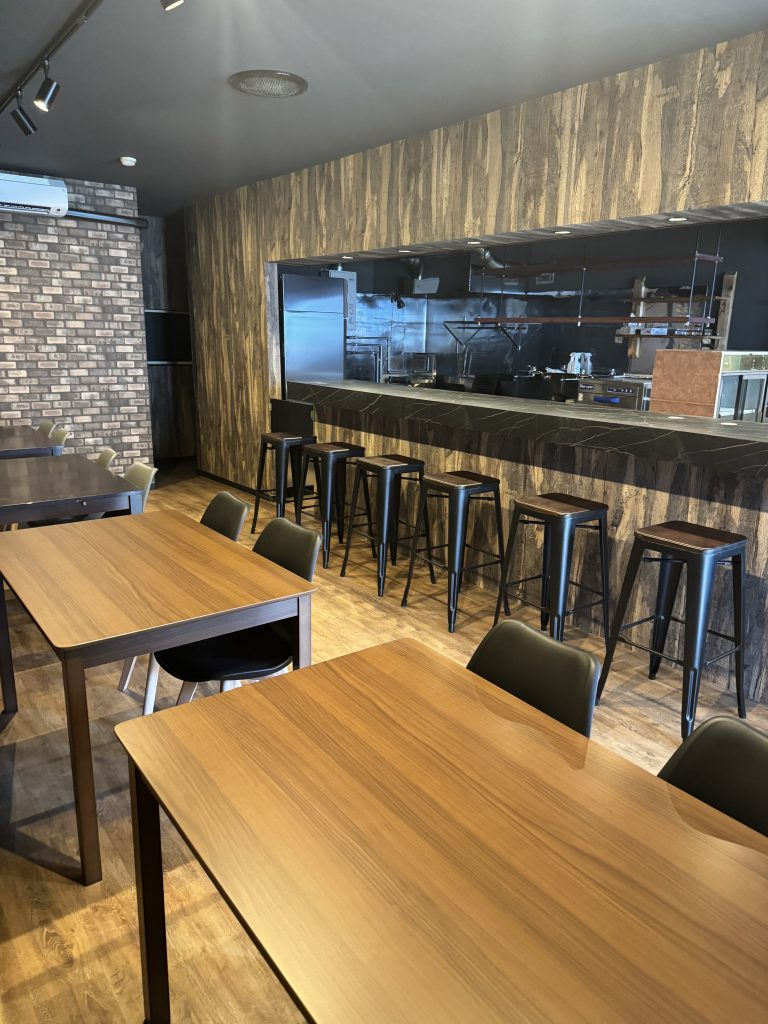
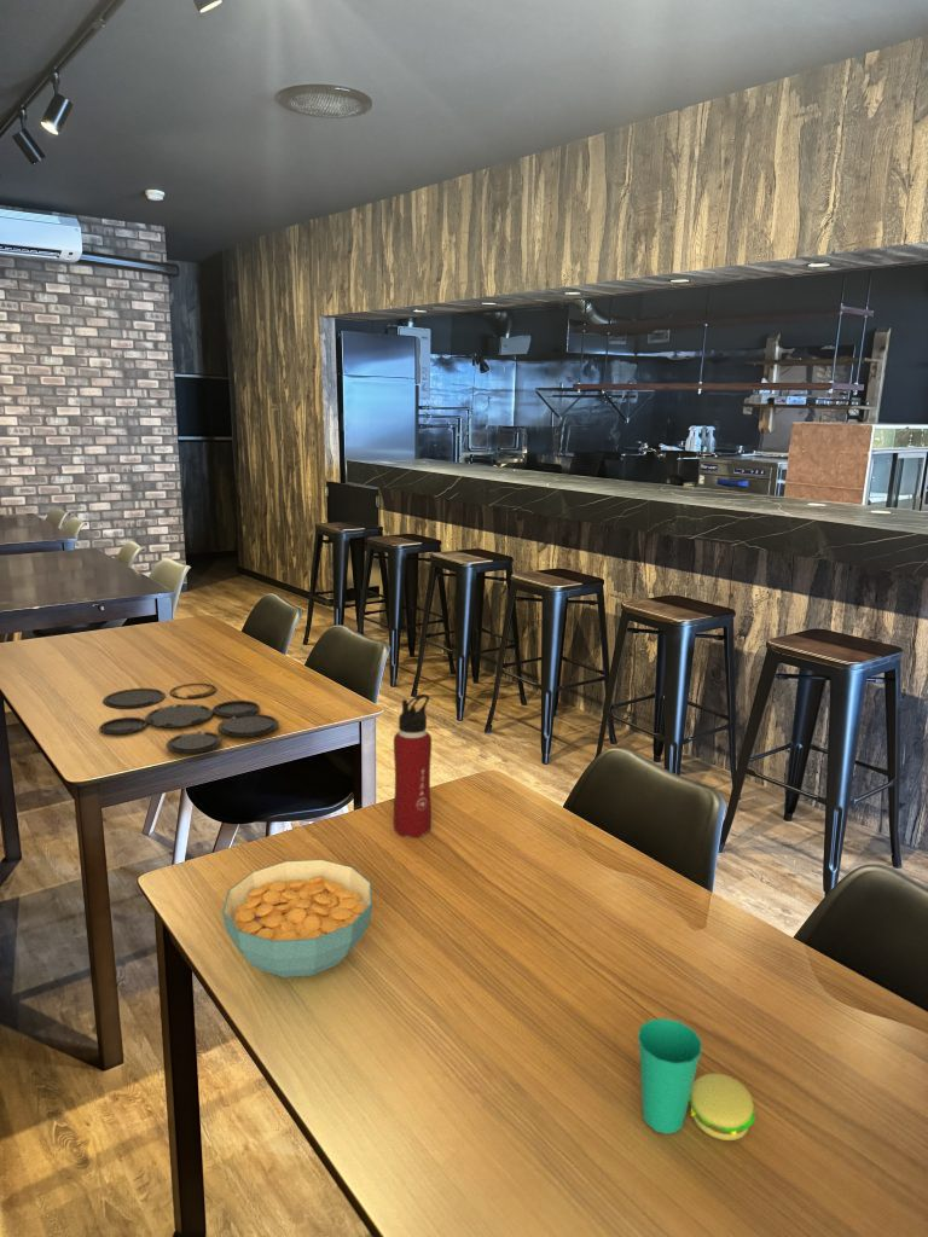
+ water bottle [393,692,433,838]
+ cereal bowl [221,859,373,978]
+ plate [98,683,280,755]
+ cup [637,1017,756,1142]
